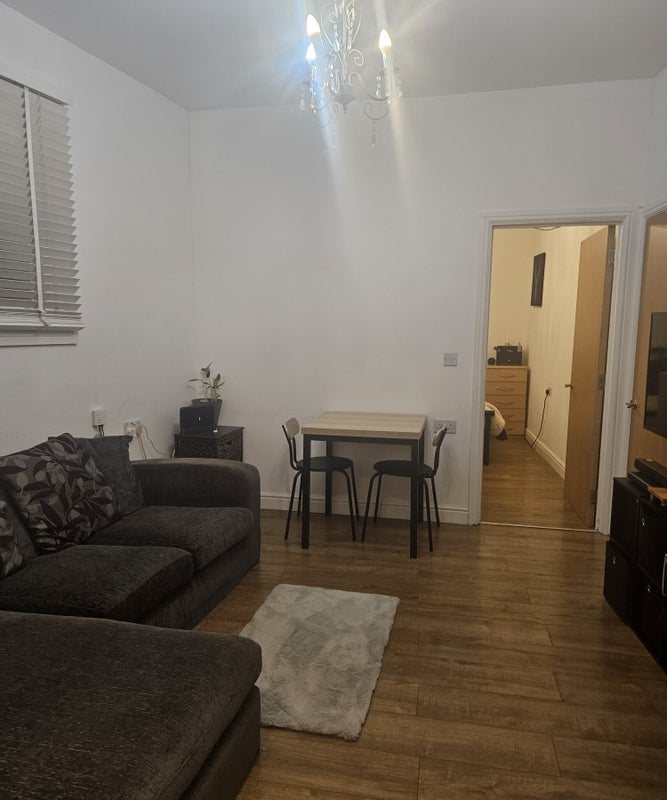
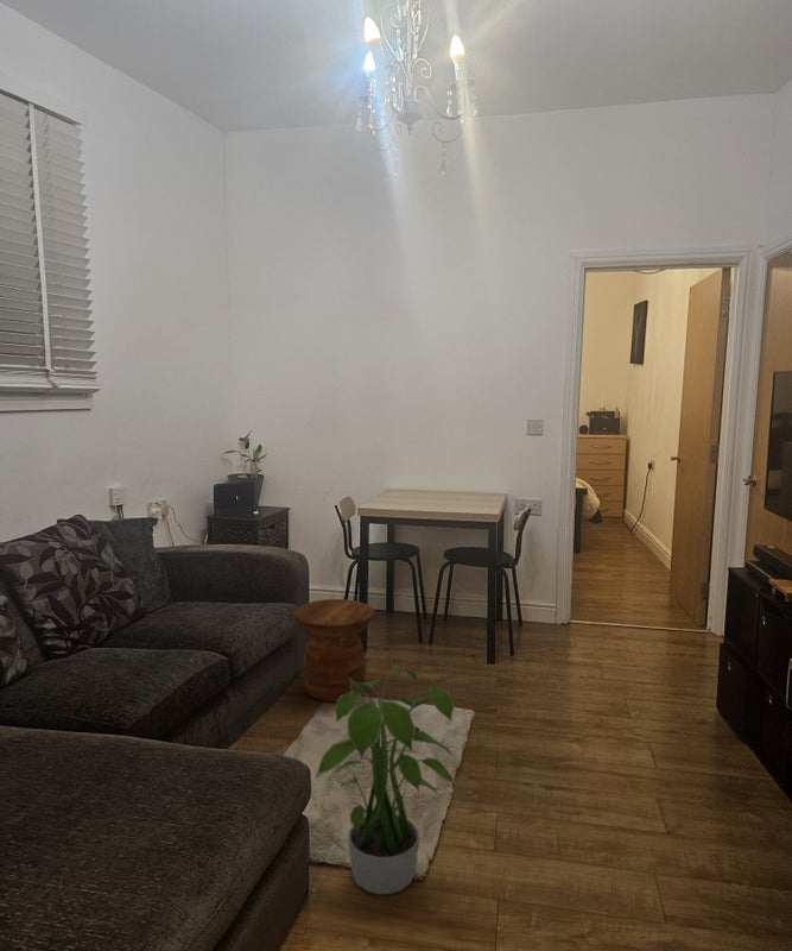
+ side table [292,598,375,704]
+ potted plant [313,663,456,895]
